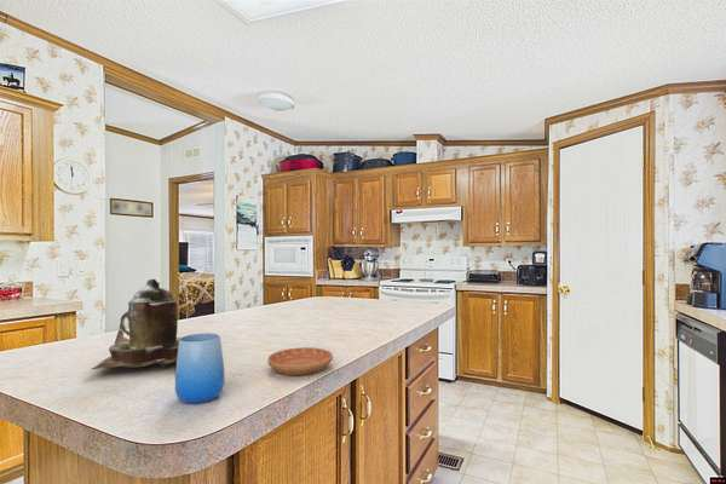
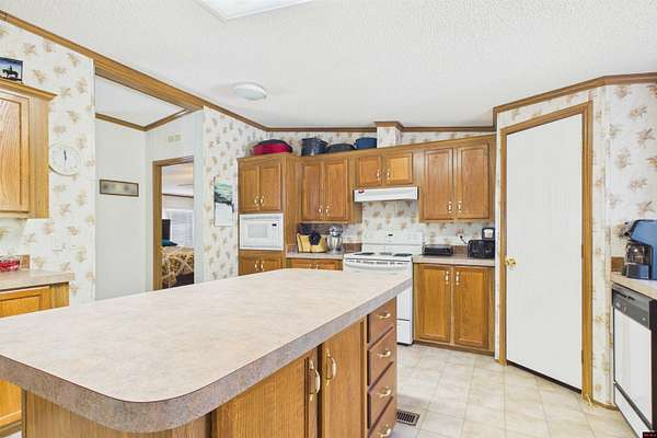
- teapot [91,278,183,370]
- saucer [266,346,334,376]
- cup [174,333,226,405]
